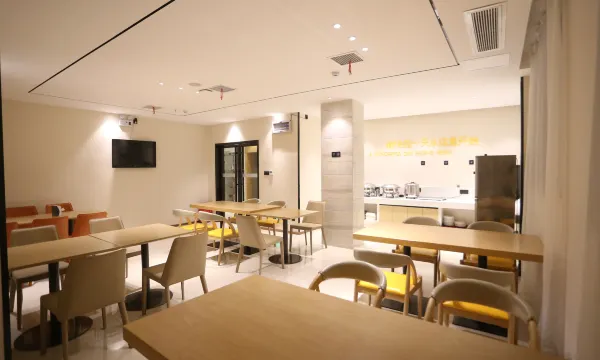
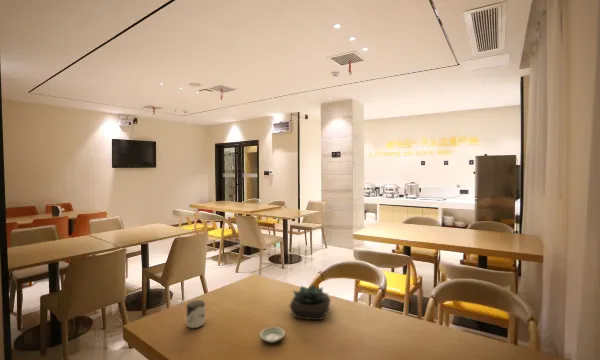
+ succulent plant [288,284,332,321]
+ saucer [259,326,286,344]
+ cup [186,299,206,330]
